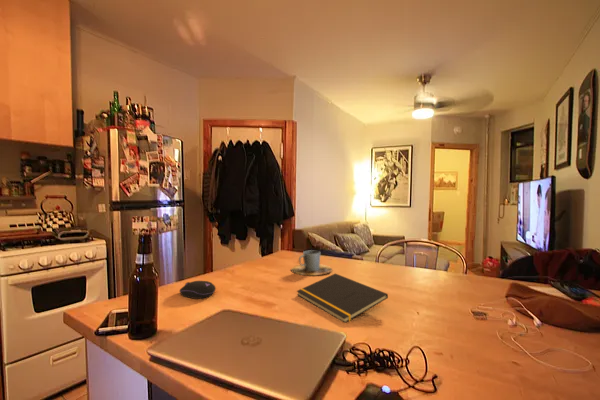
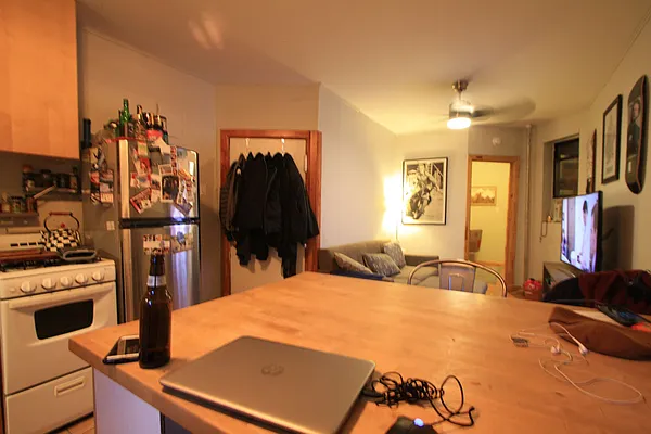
- computer mouse [179,280,217,300]
- cup [290,249,333,276]
- notepad [296,273,389,324]
